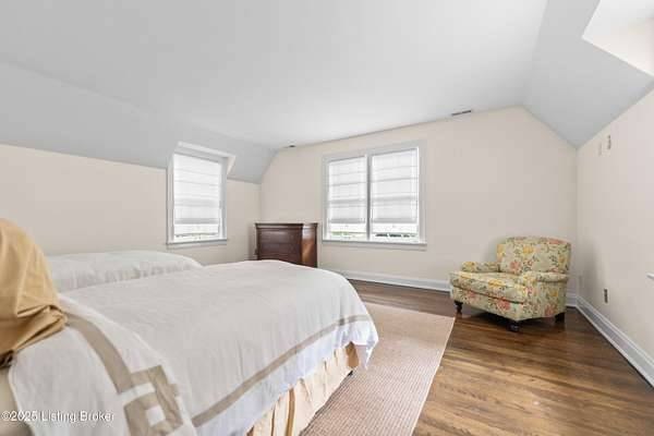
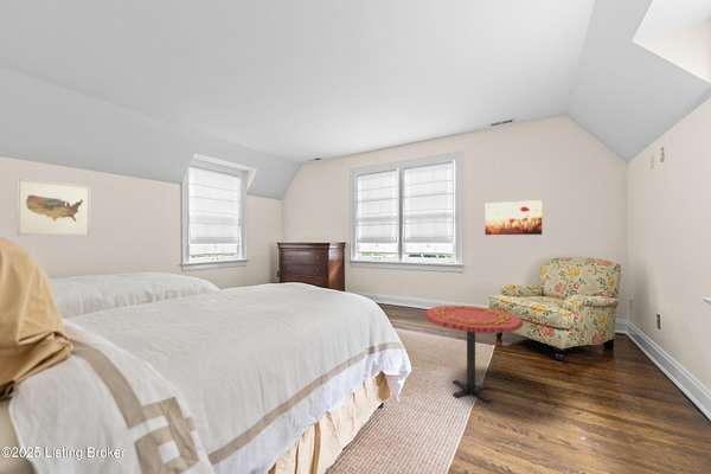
+ side table [424,305,524,404]
+ wall art [483,199,543,236]
+ wall art [14,177,91,237]
